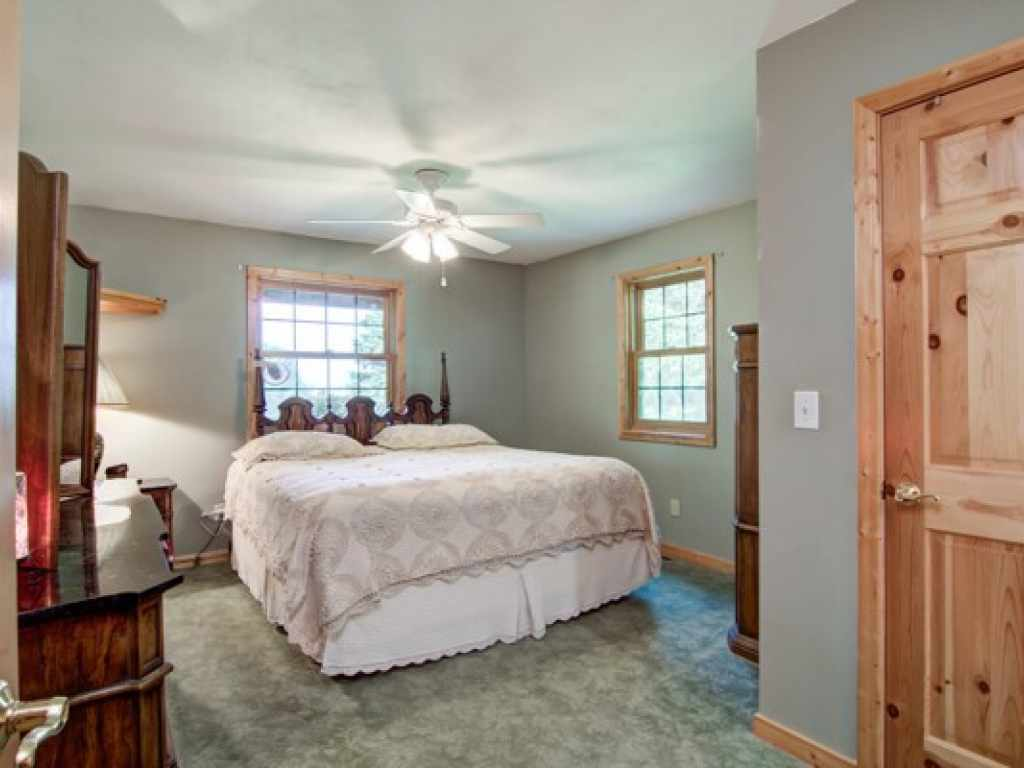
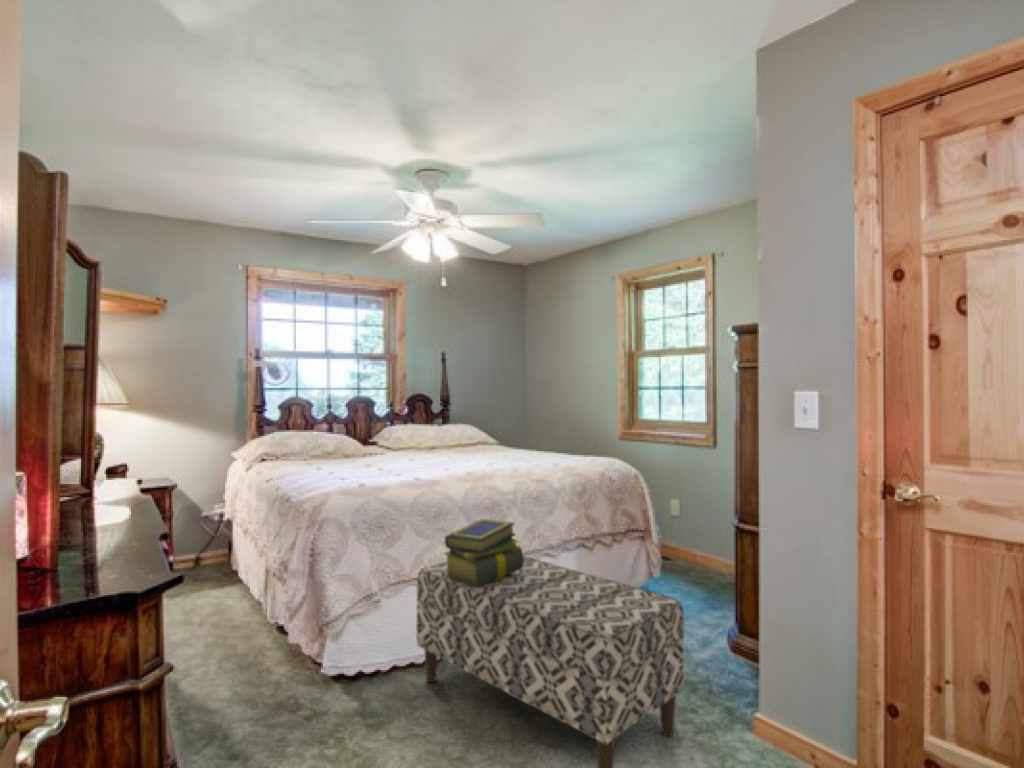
+ bench [415,555,685,768]
+ stack of books [442,518,524,588]
